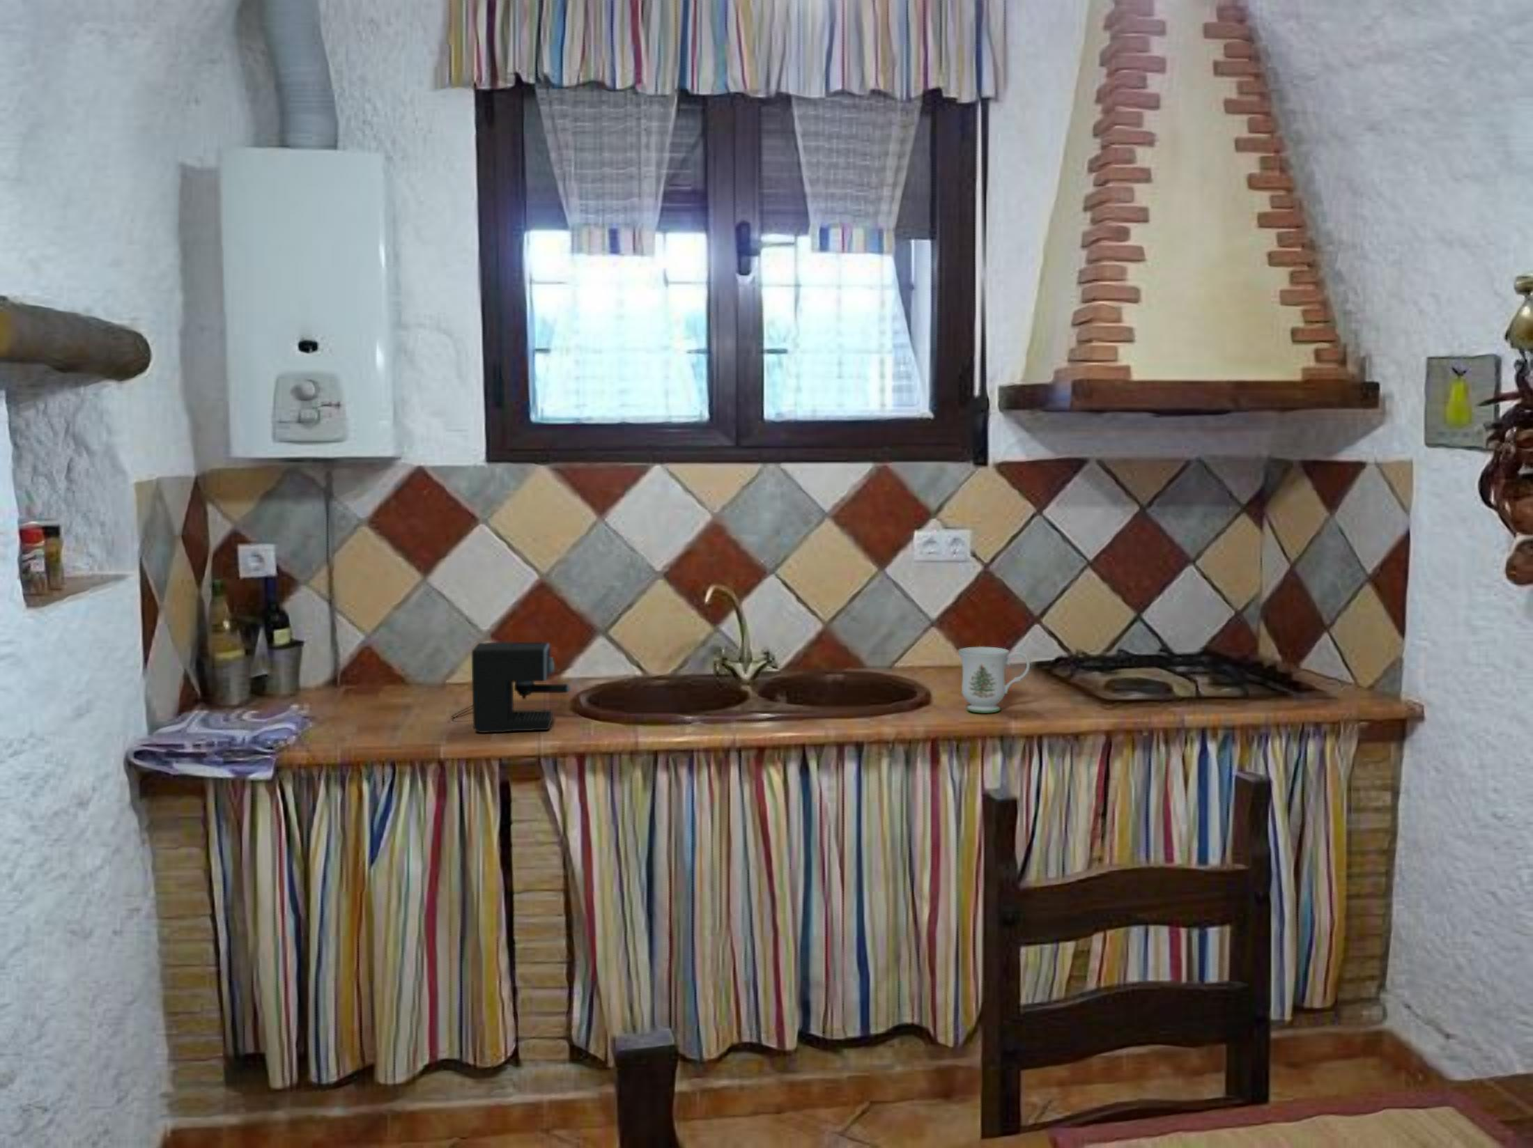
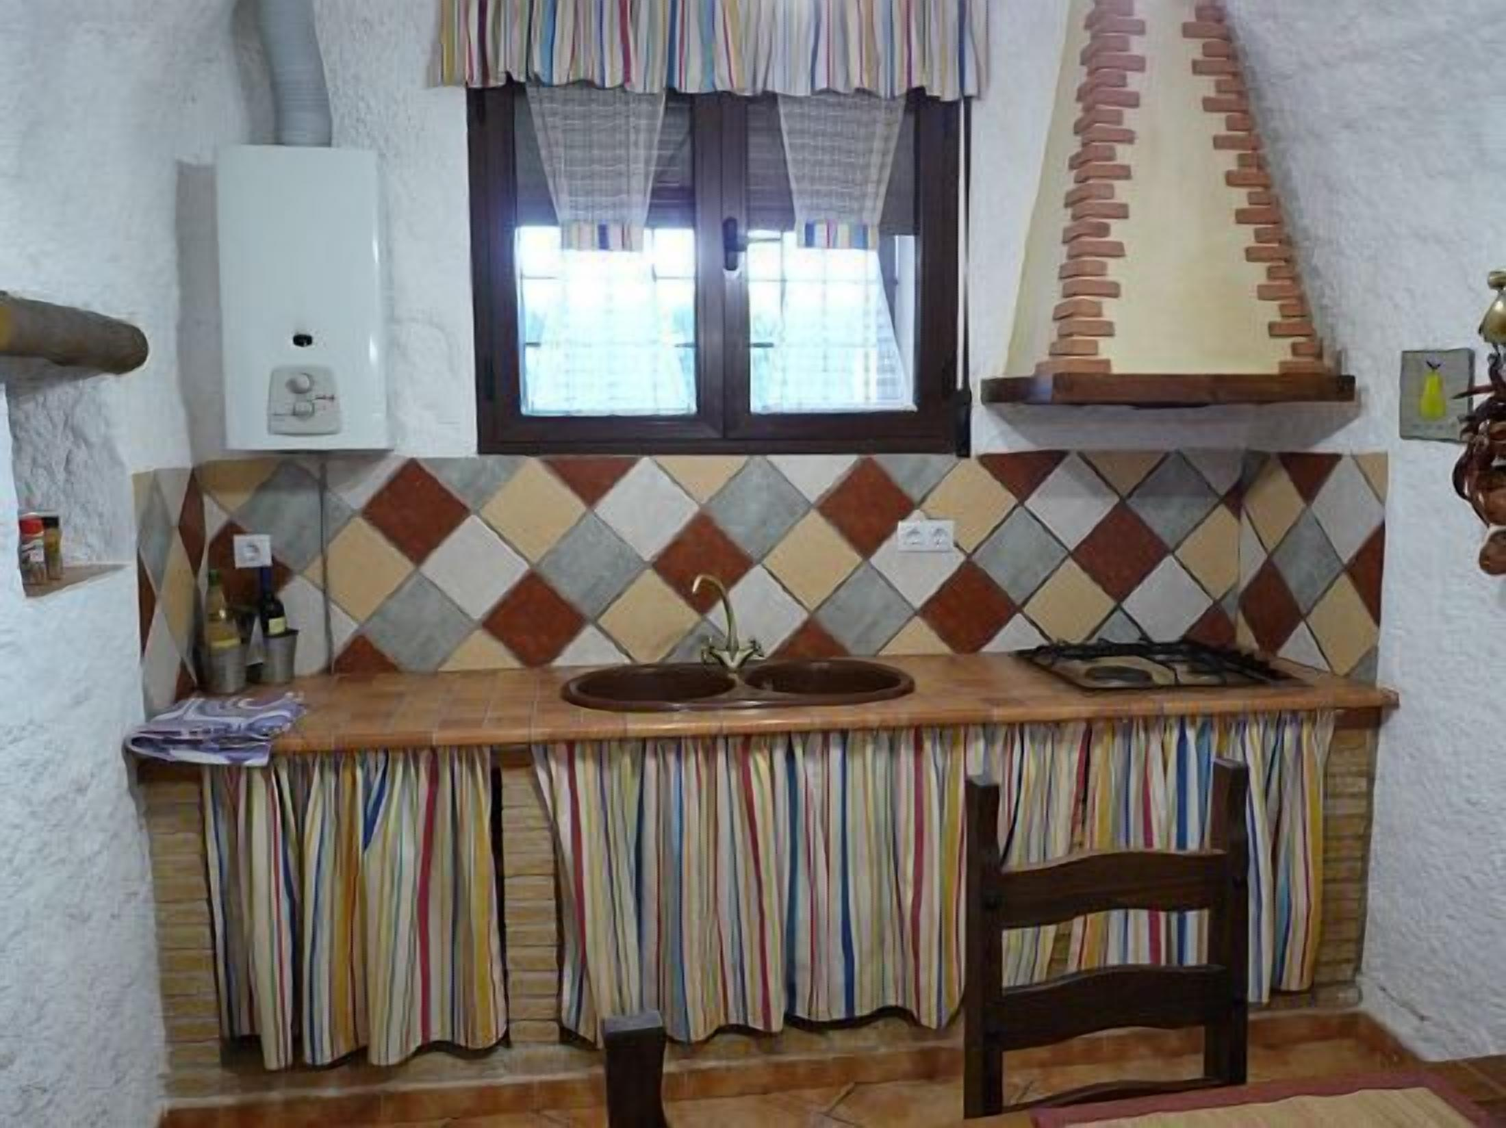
- mug [956,645,1030,714]
- coffee maker [450,642,571,733]
